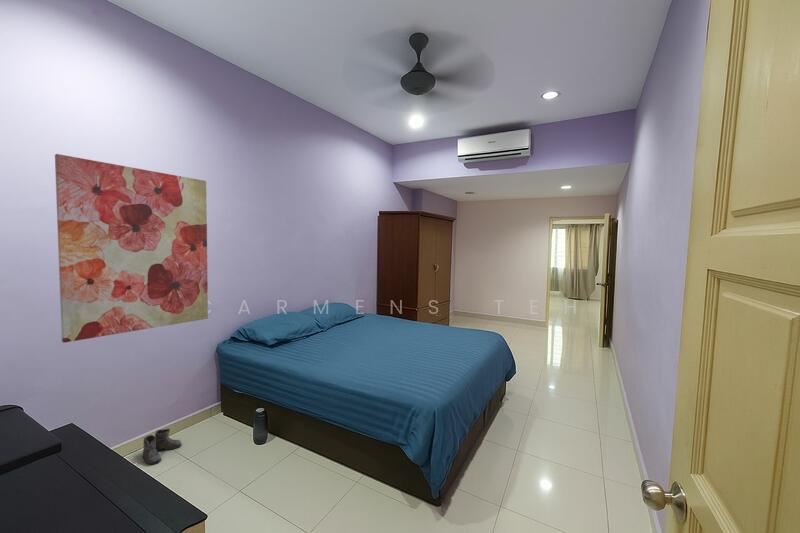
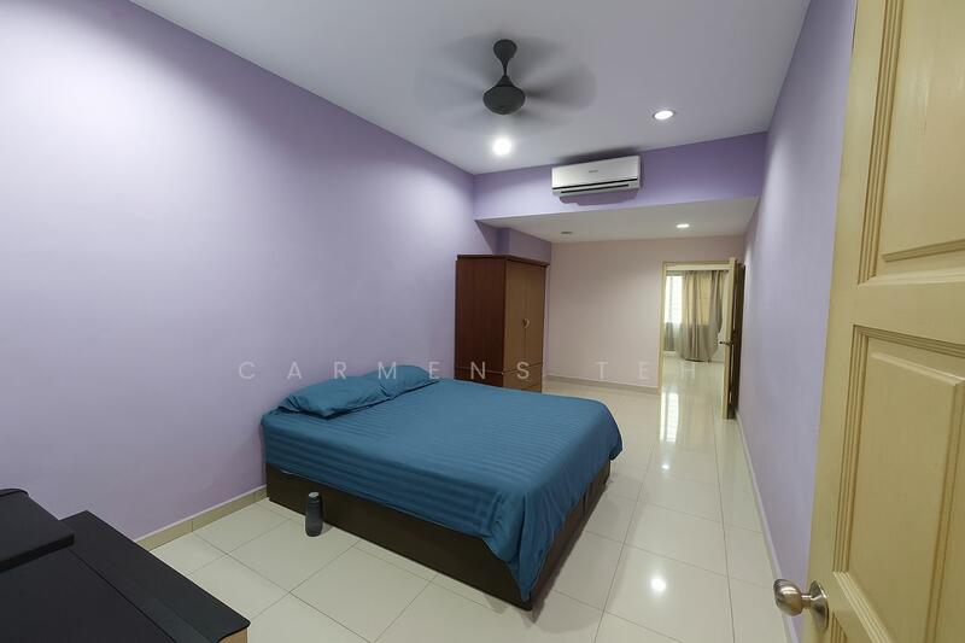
- wall art [54,153,209,344]
- boots [138,428,183,465]
